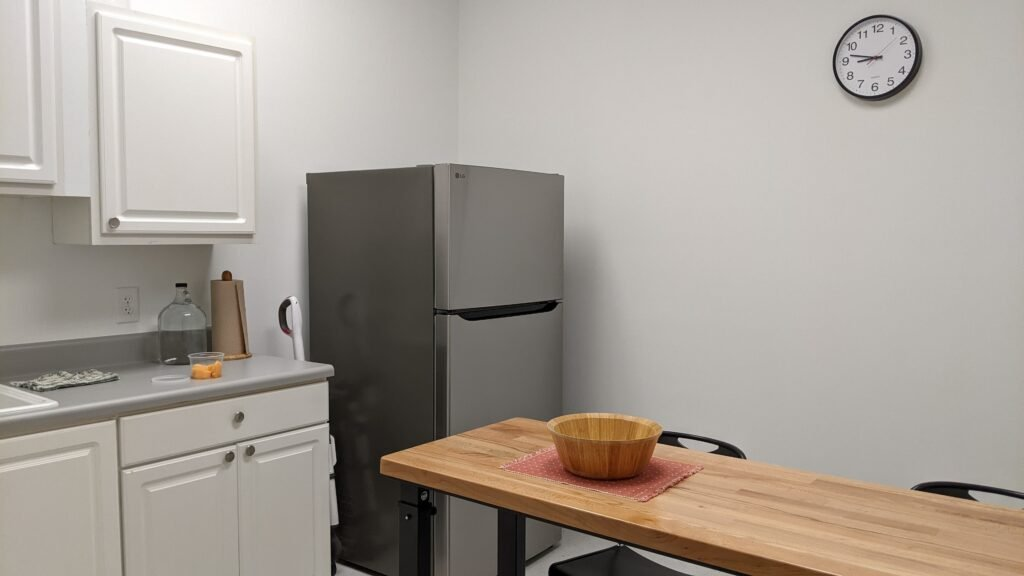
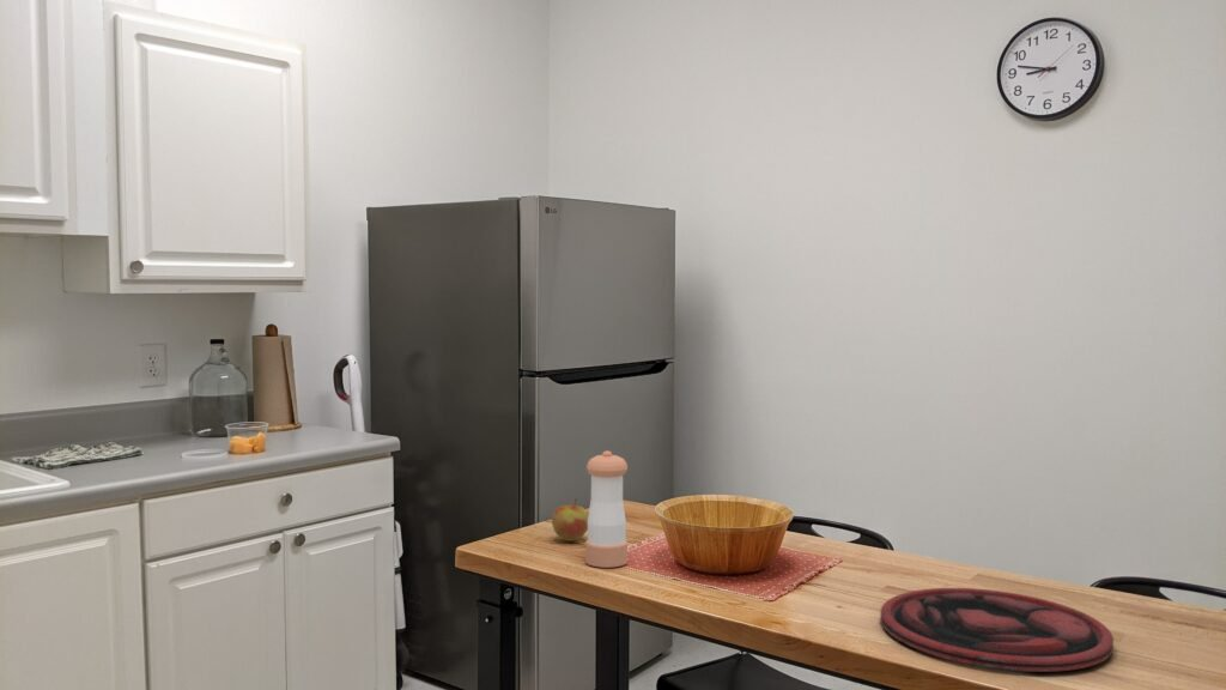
+ plate [879,587,1115,673]
+ apple [551,497,589,543]
+ pepper shaker [584,449,629,569]
